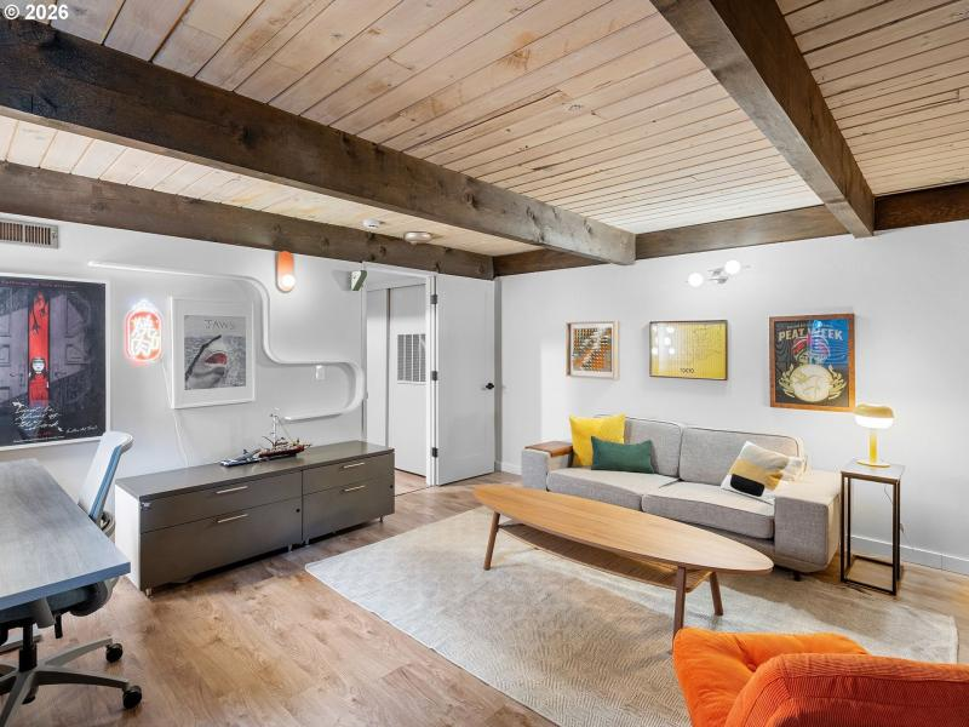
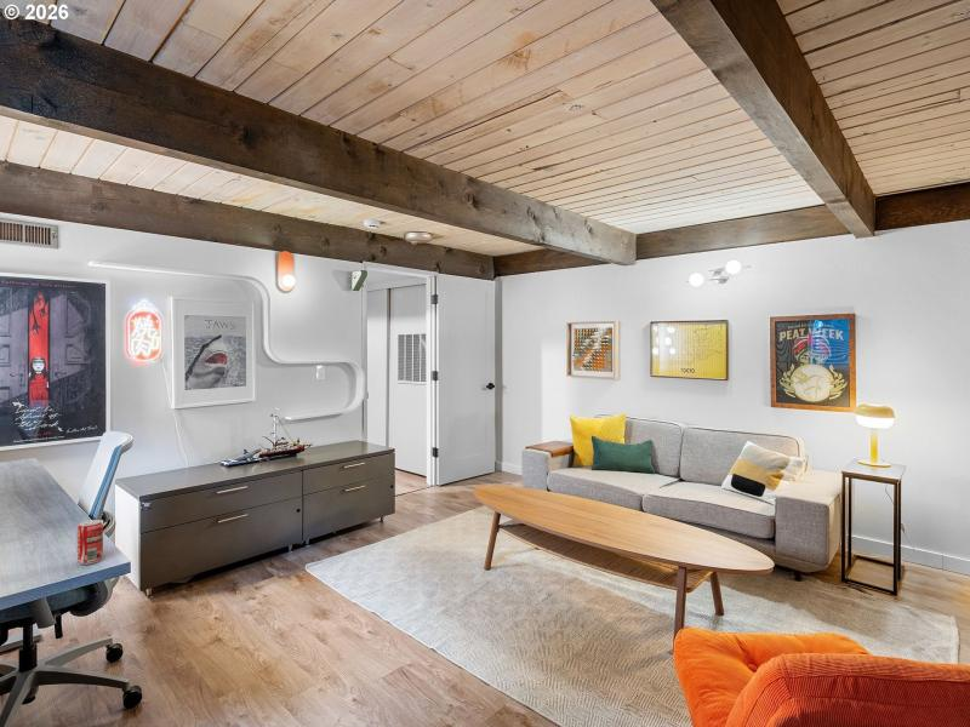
+ beverage can [76,519,104,566]
